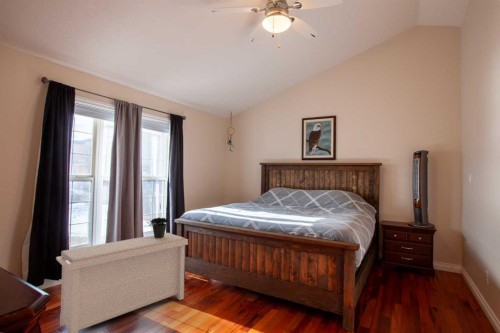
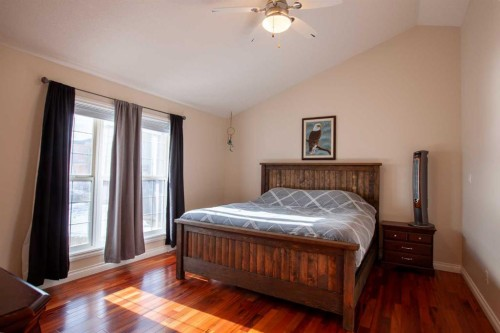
- potted plant [148,202,170,238]
- bench [55,232,189,333]
